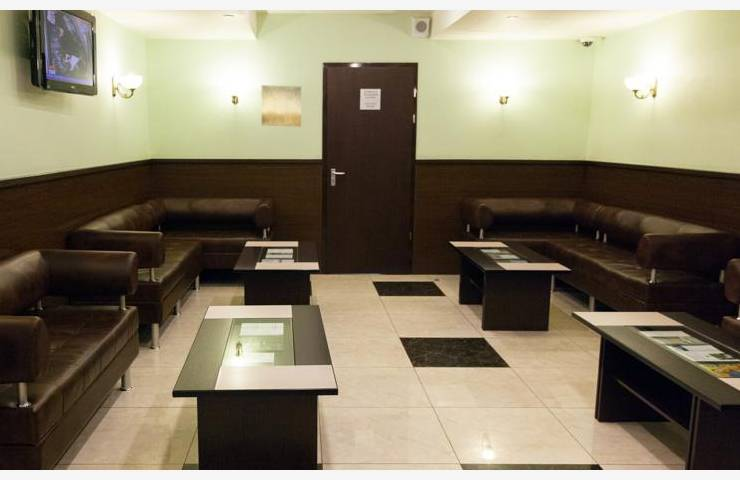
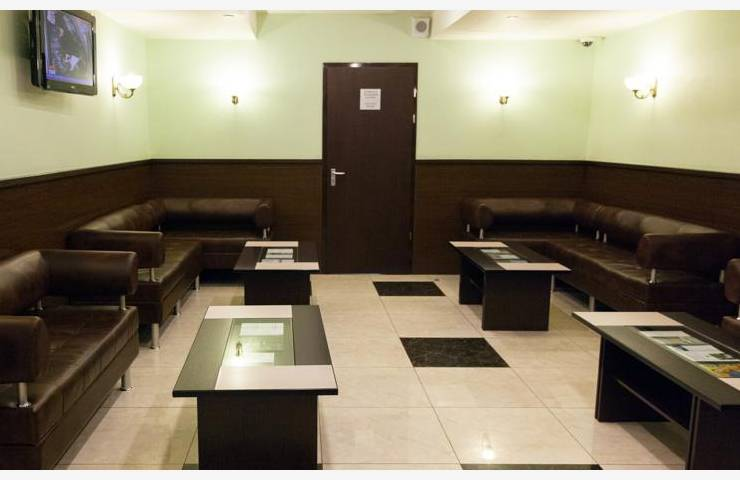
- wall art [261,84,302,128]
